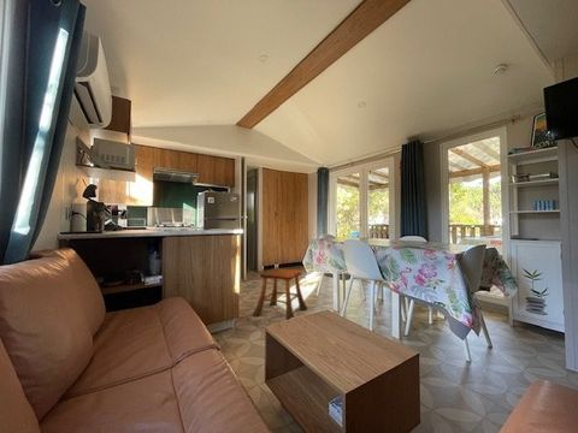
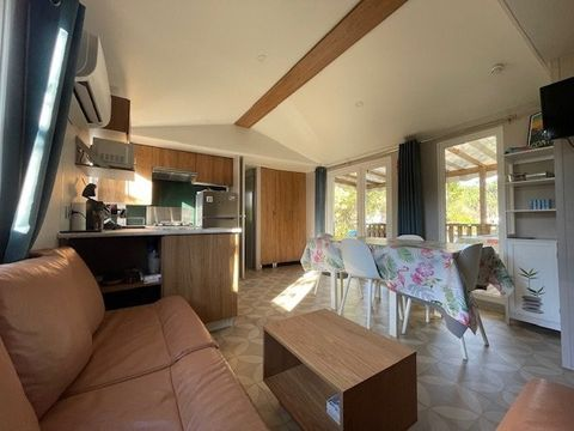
- stool [252,267,308,321]
